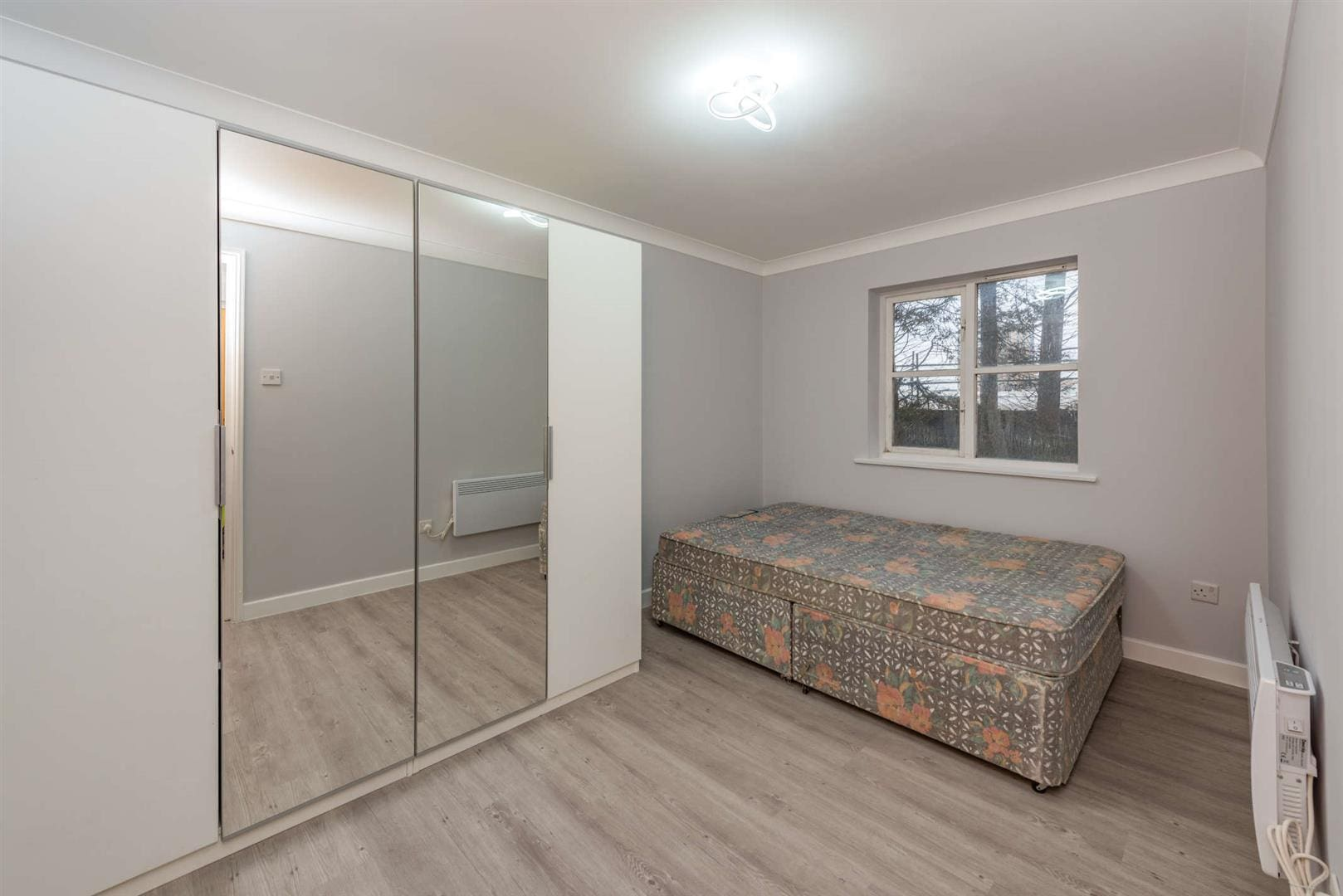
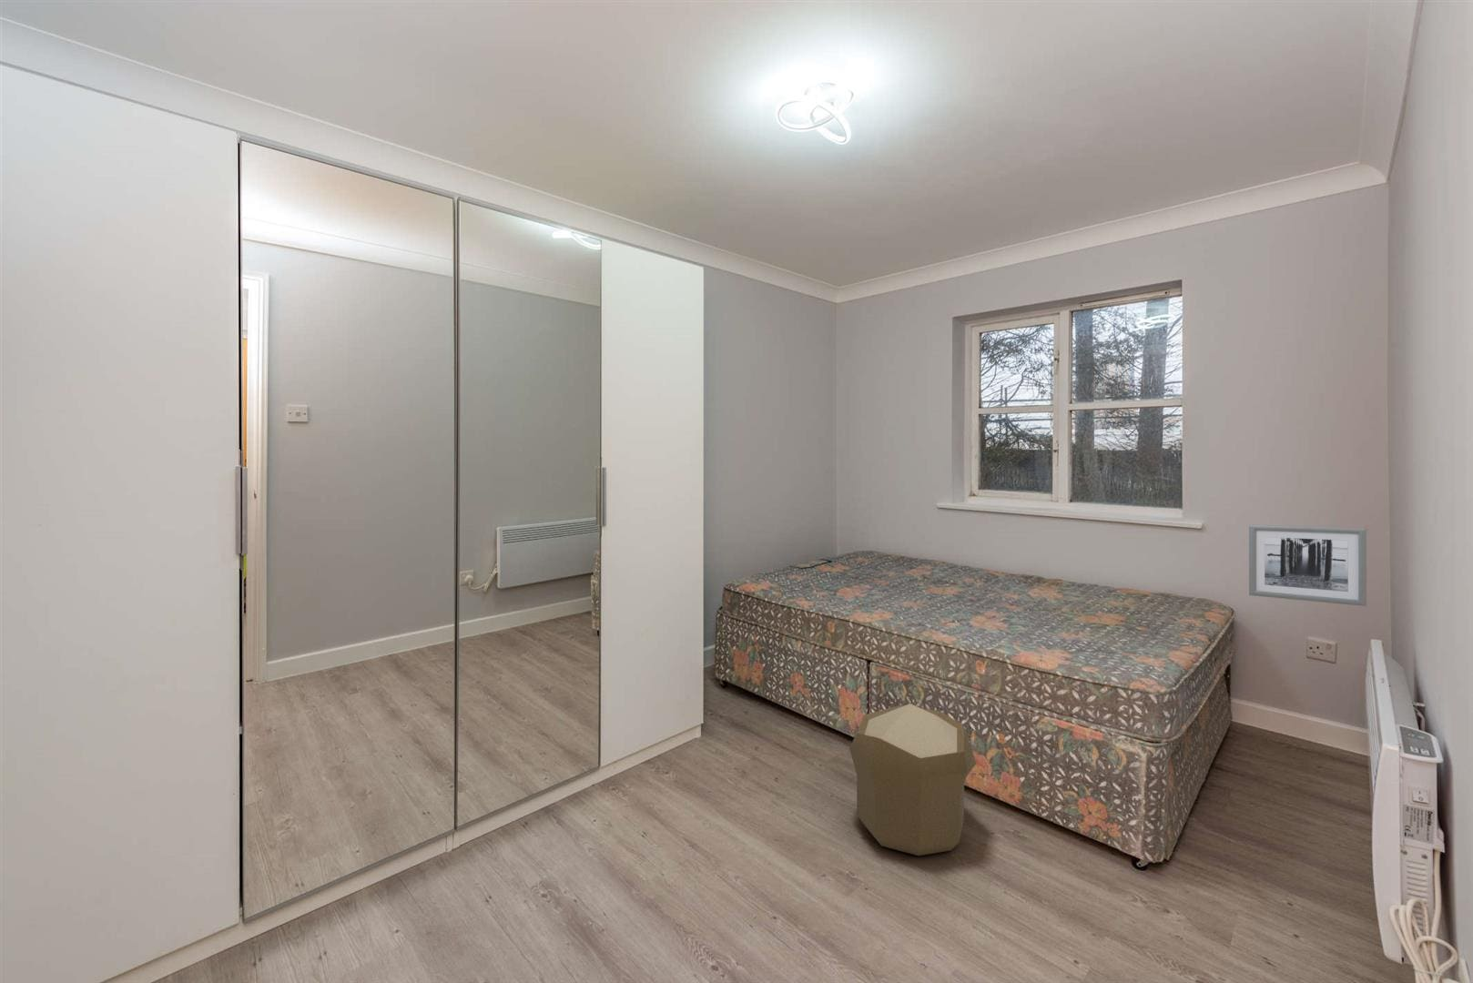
+ pouf [849,702,977,857]
+ wall art [1248,524,1368,607]
